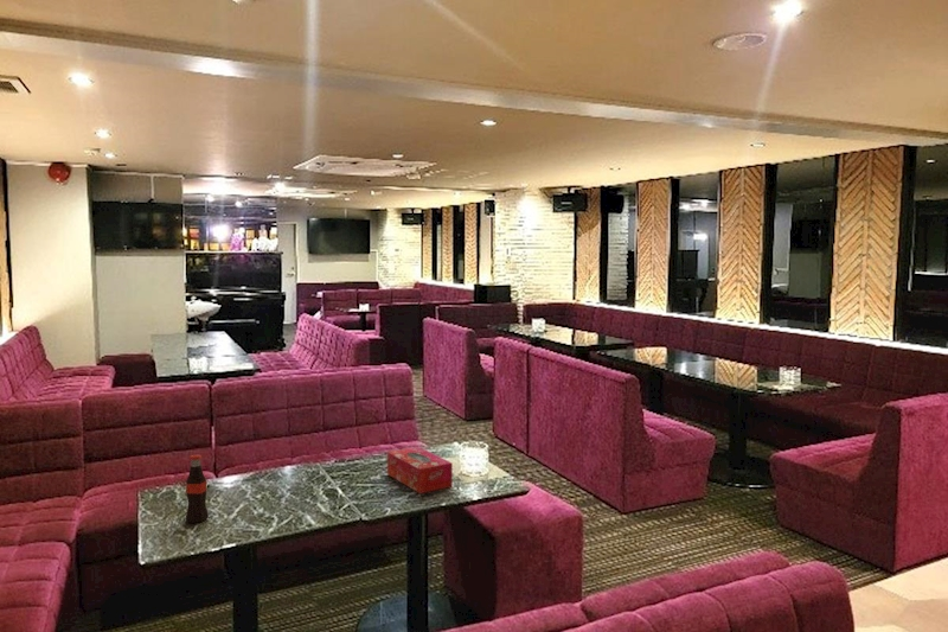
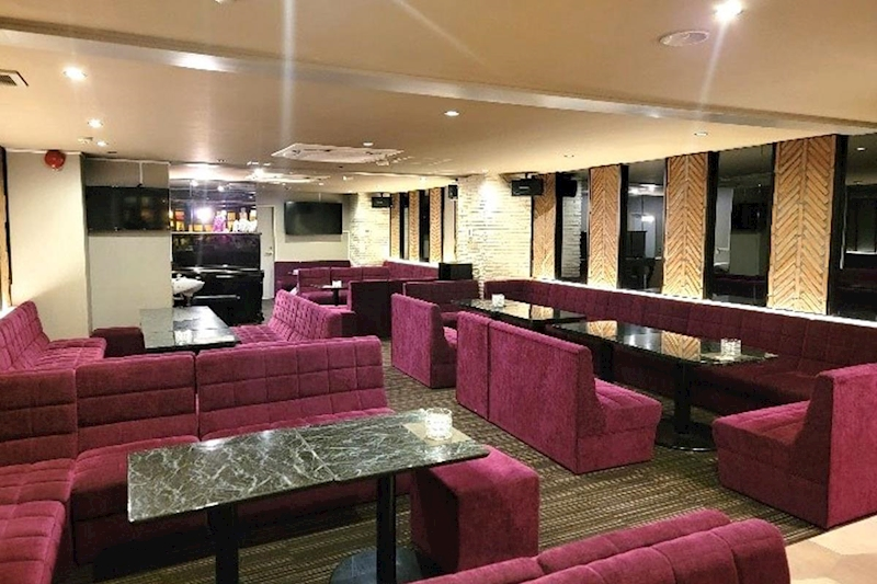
- tissue box [386,446,454,494]
- bottle [185,453,210,524]
